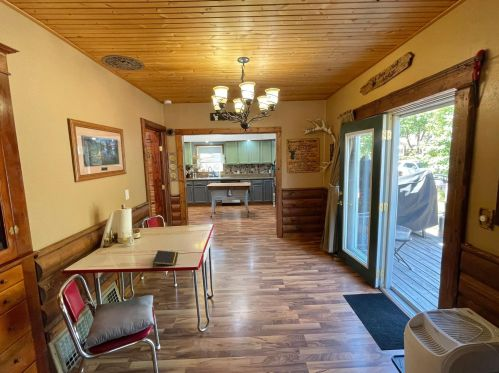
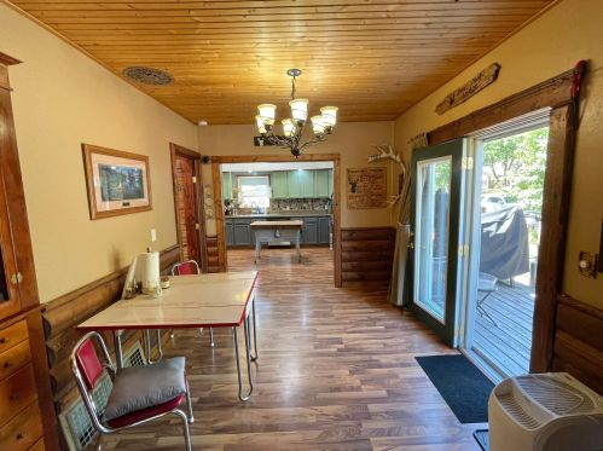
- notepad [152,249,179,269]
